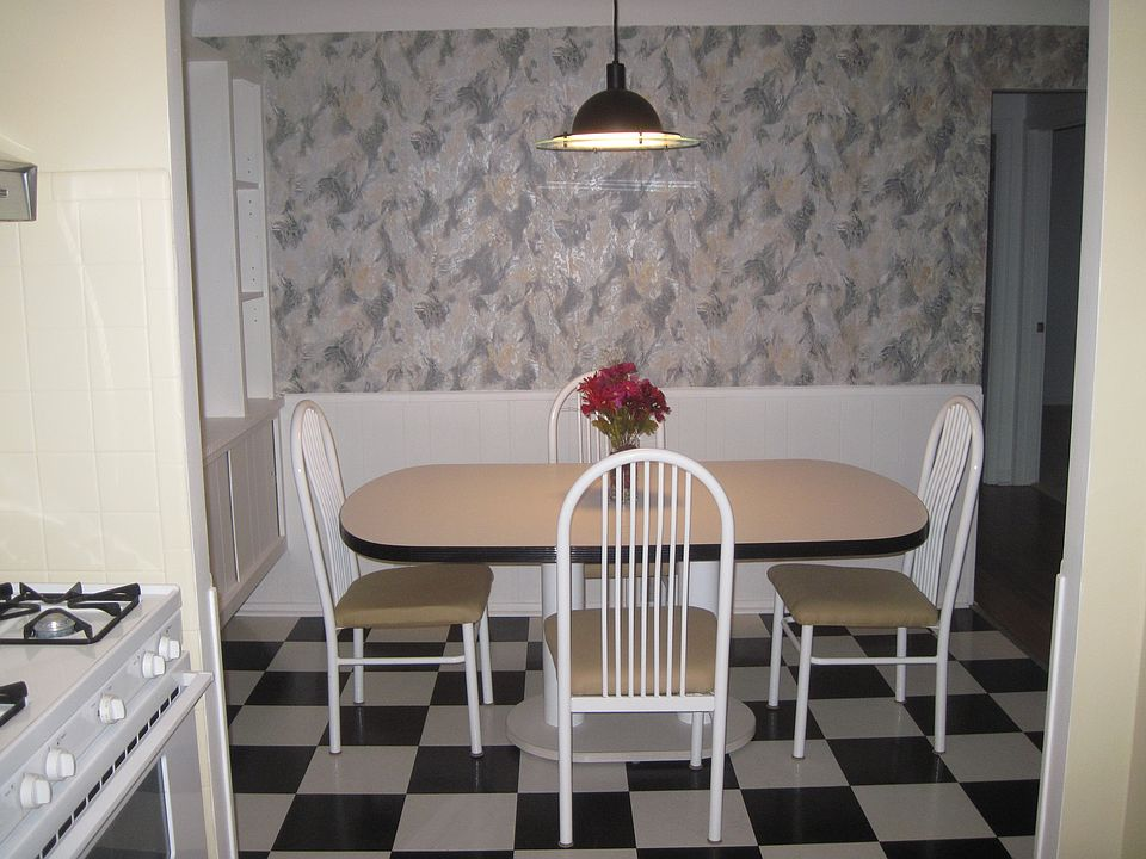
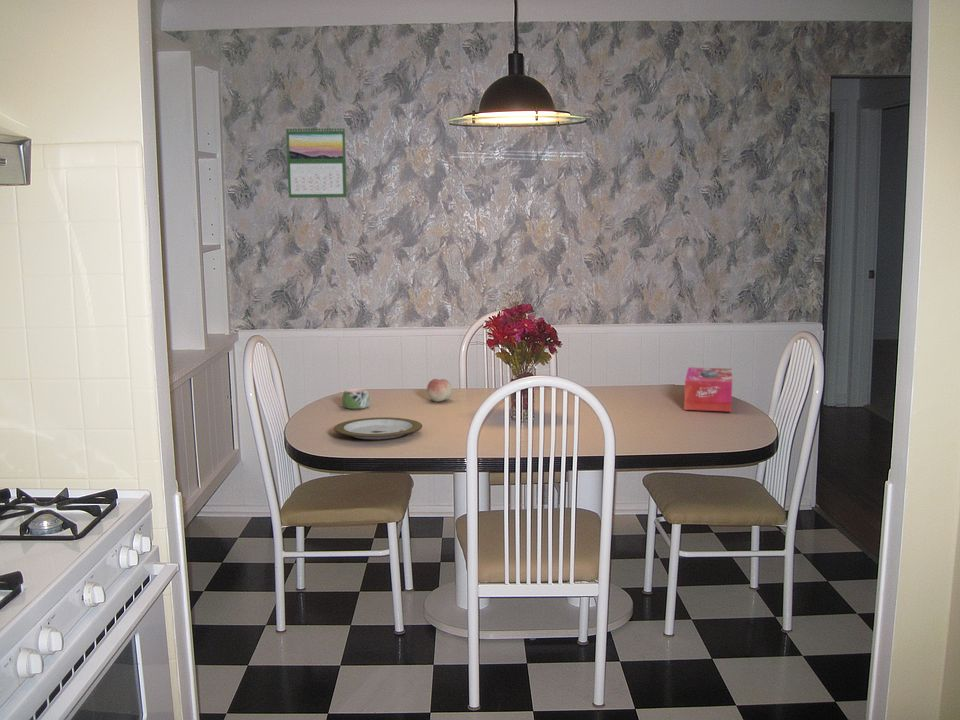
+ calendar [285,124,348,199]
+ mug [341,388,371,410]
+ fruit [426,378,453,403]
+ plate [333,416,423,441]
+ tissue box [683,367,733,413]
